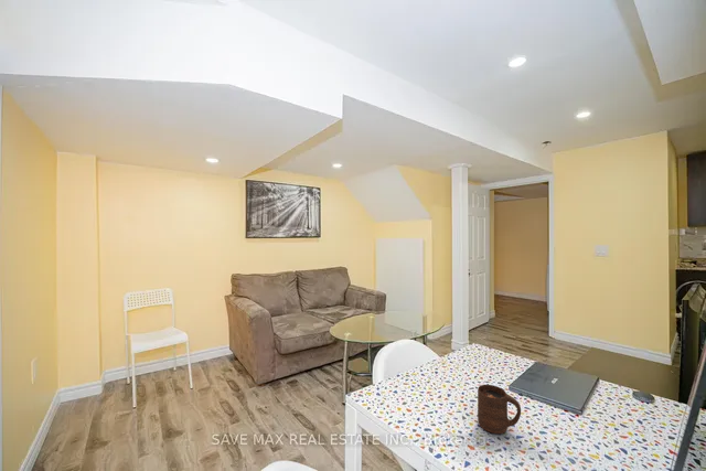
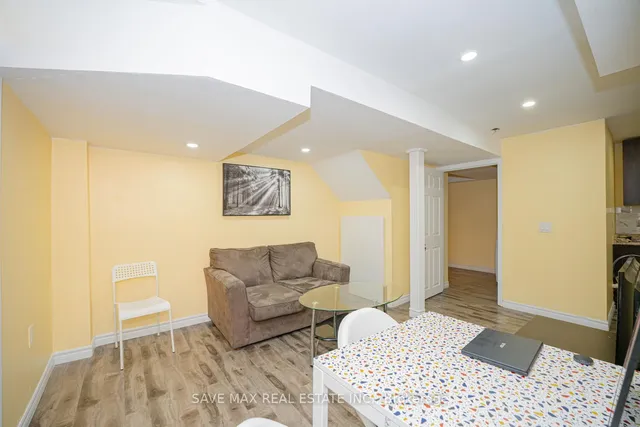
- cup [477,384,522,435]
